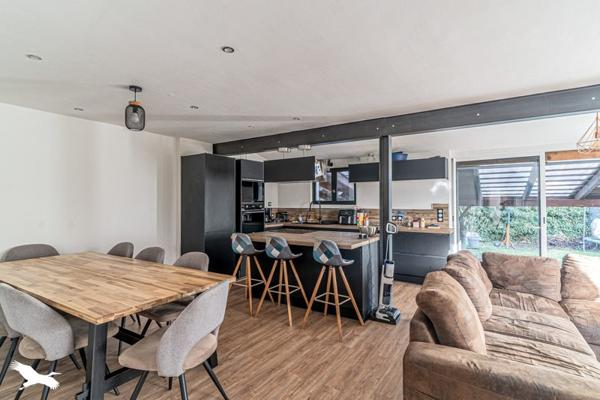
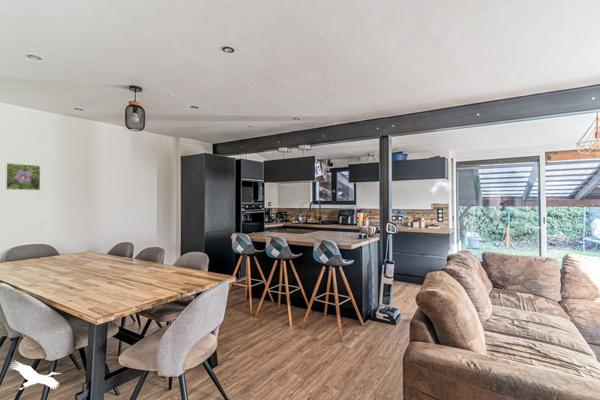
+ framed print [4,162,41,191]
